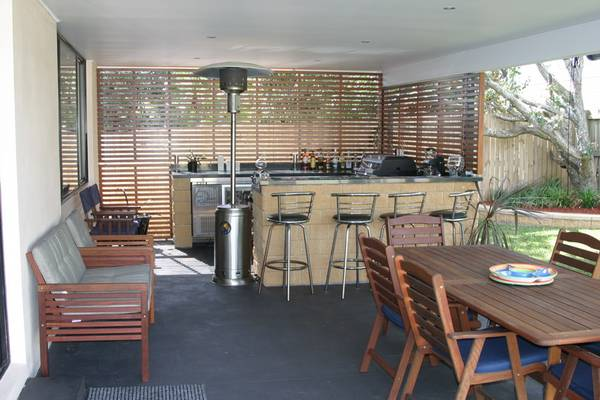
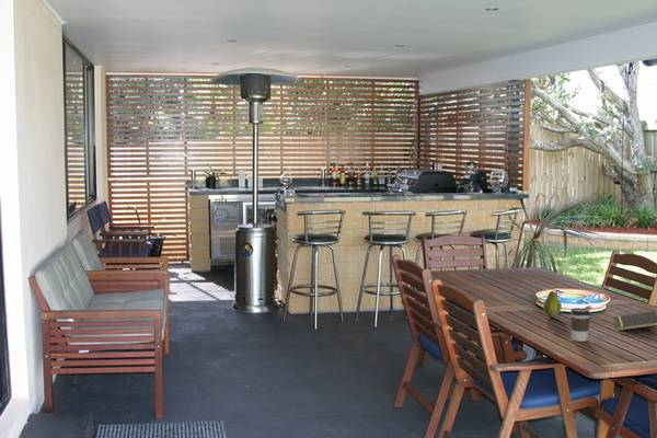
+ fruit [542,289,563,319]
+ notepad [613,310,657,332]
+ coffee cup [569,307,591,343]
